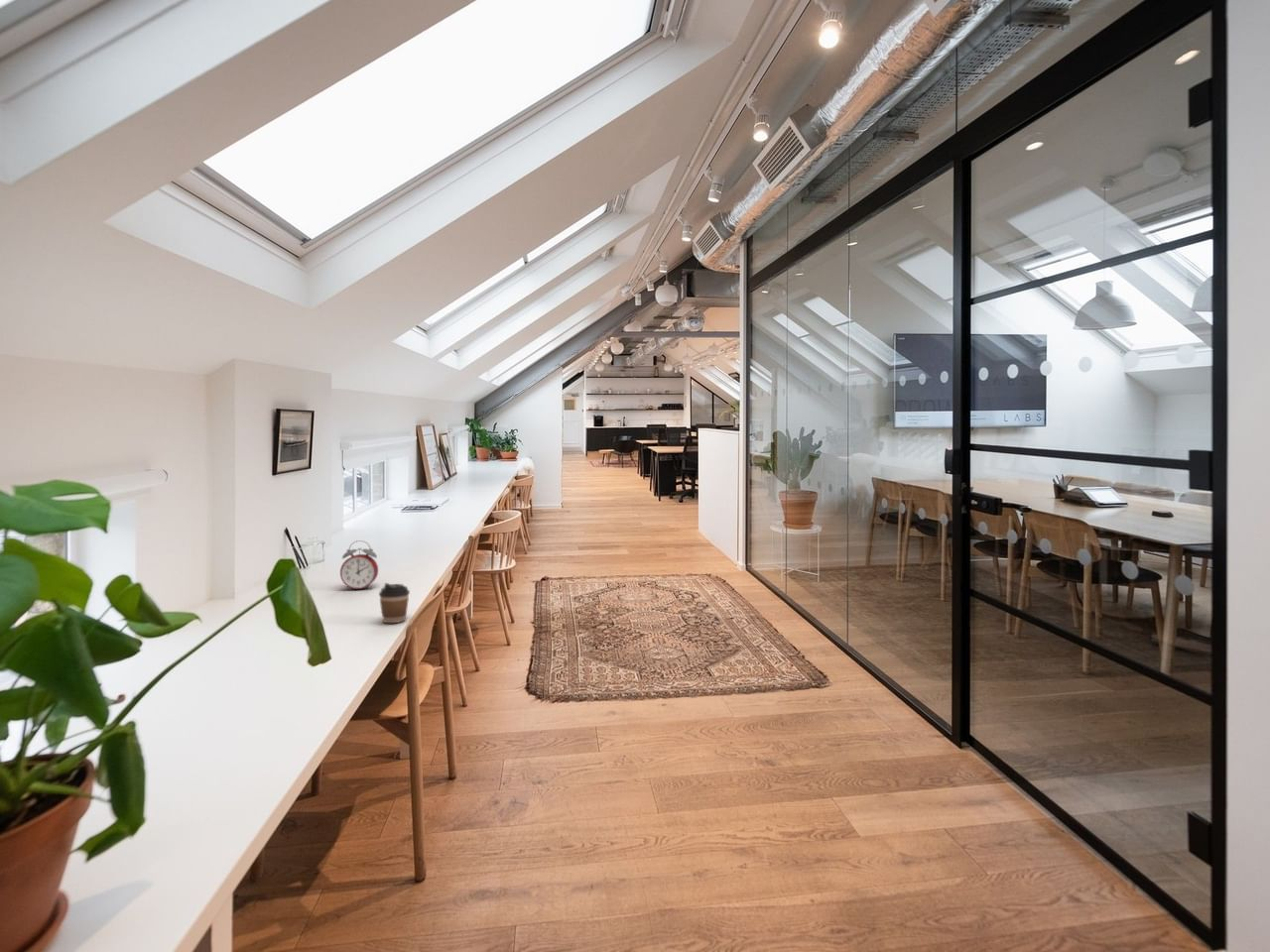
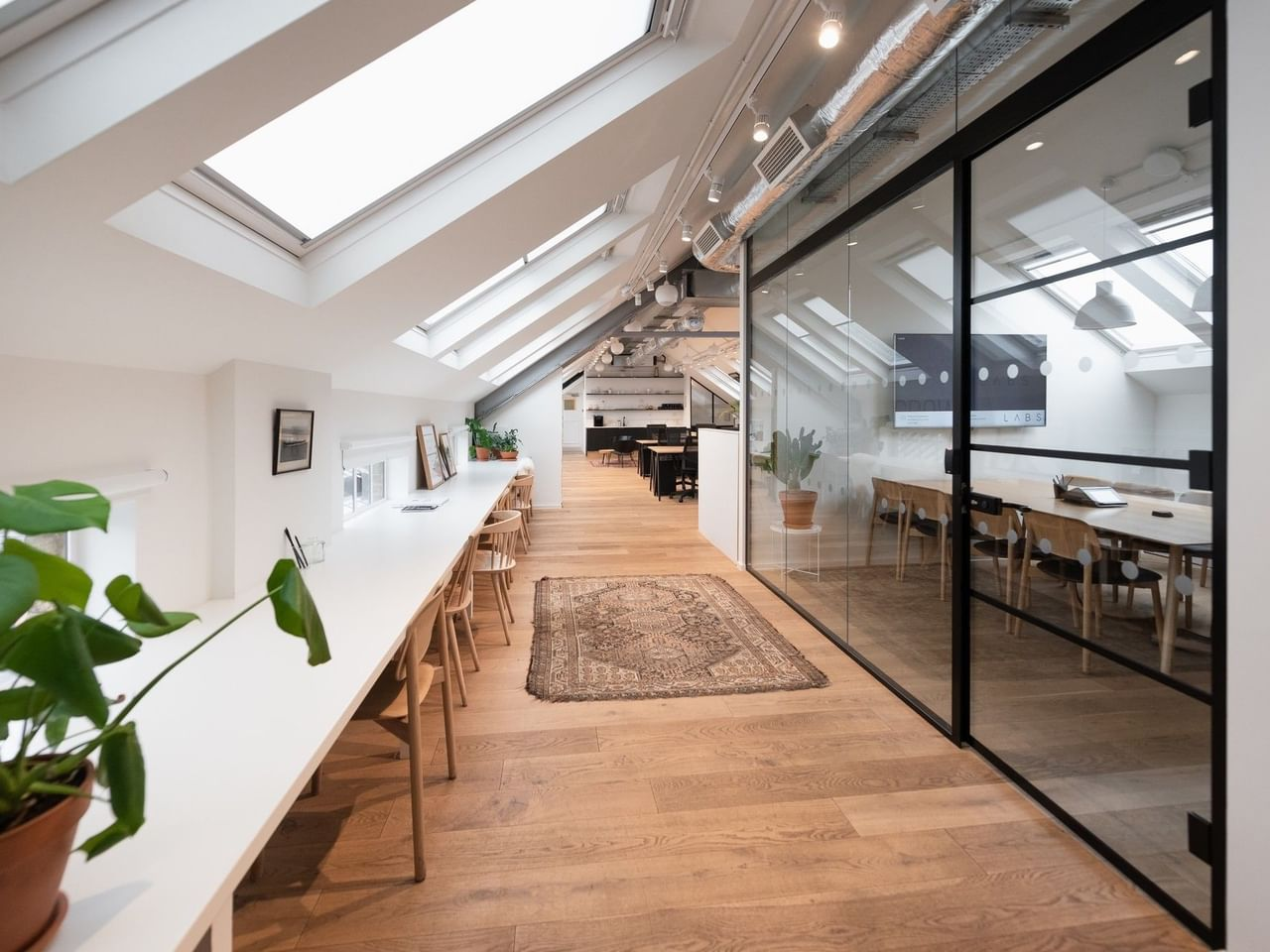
- coffee cup [378,582,411,624]
- alarm clock [339,539,379,591]
